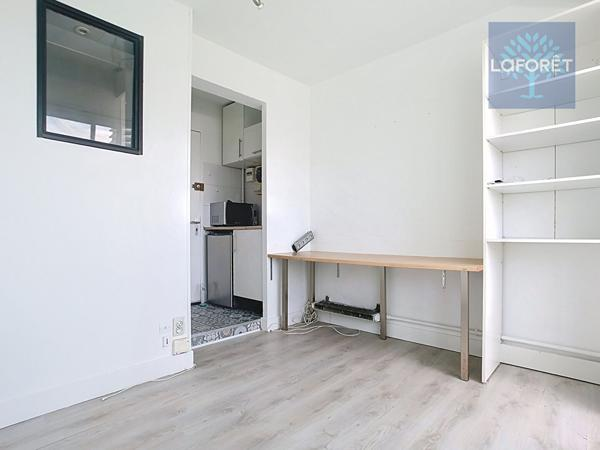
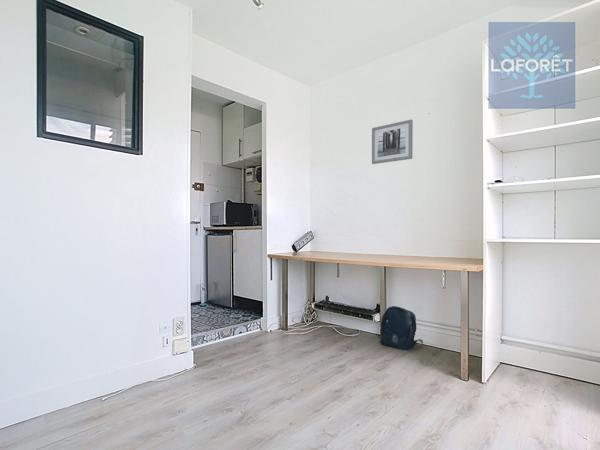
+ backpack [379,305,424,351]
+ wall art [371,119,414,165]
